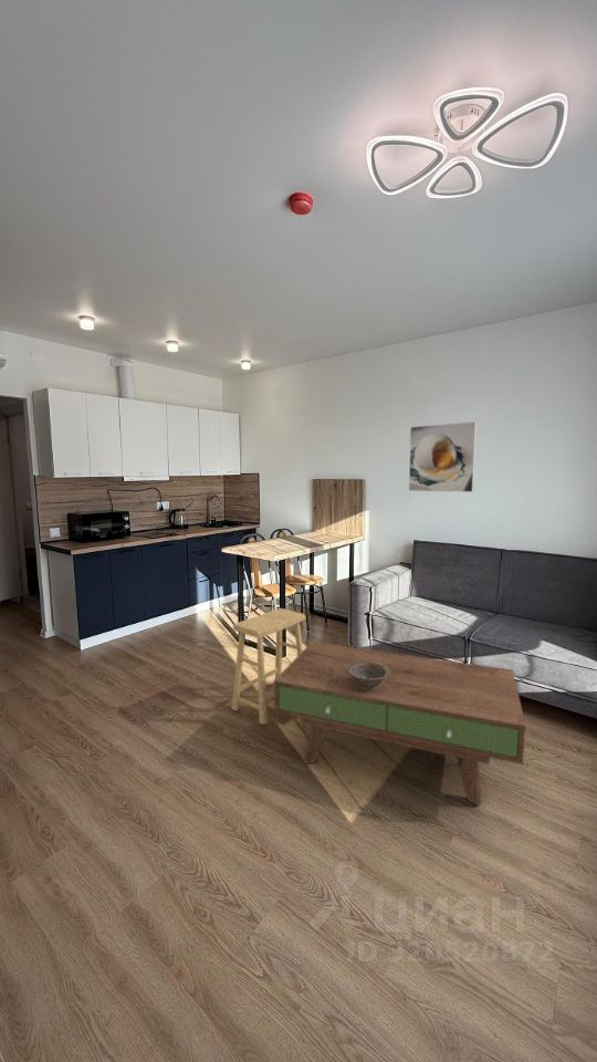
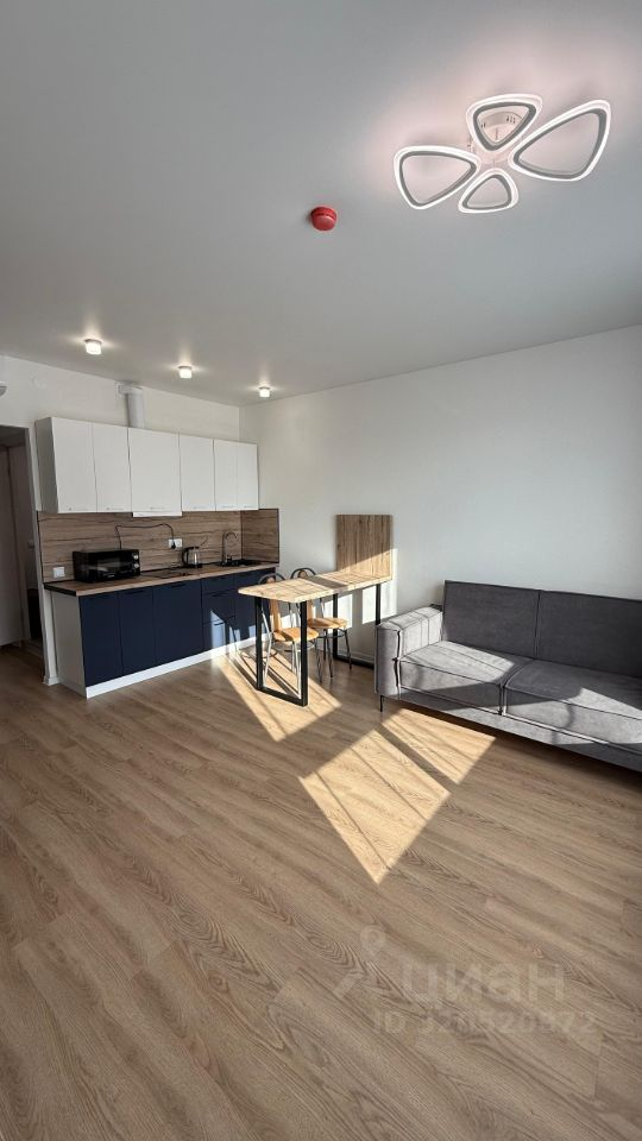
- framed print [408,420,478,493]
- stool [230,607,306,726]
- coffee table [273,641,526,806]
- decorative bowl [346,662,389,690]
